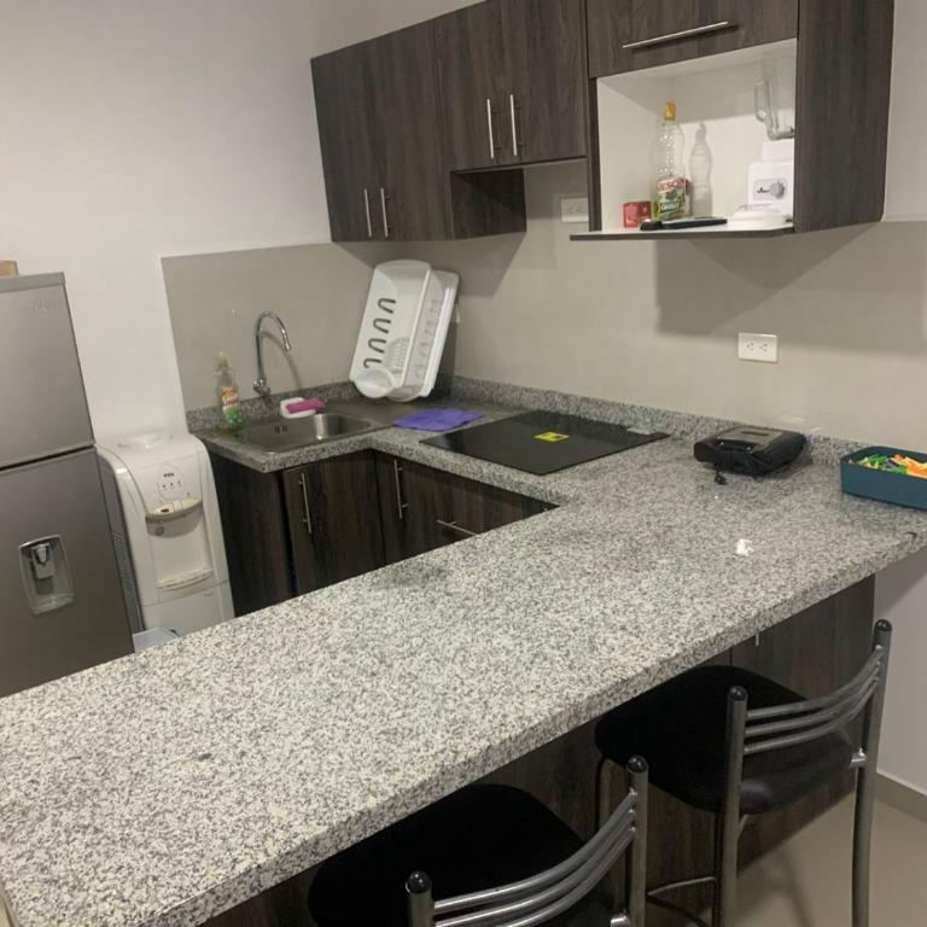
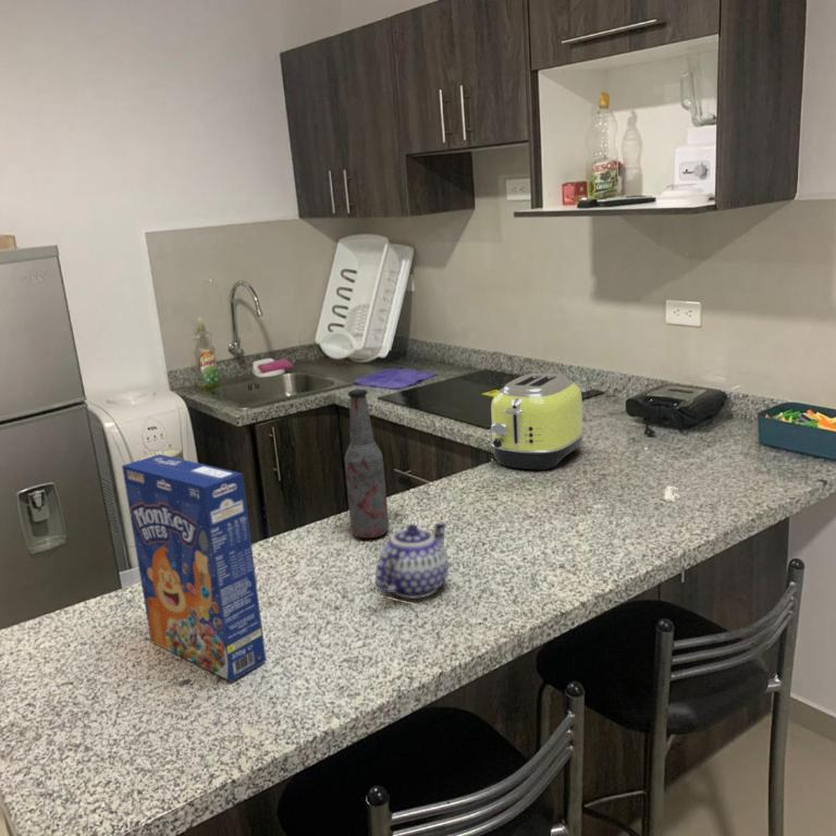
+ teapot [374,521,450,600]
+ toaster [490,372,586,471]
+ cereal box [121,453,267,683]
+ bottle [344,389,390,539]
